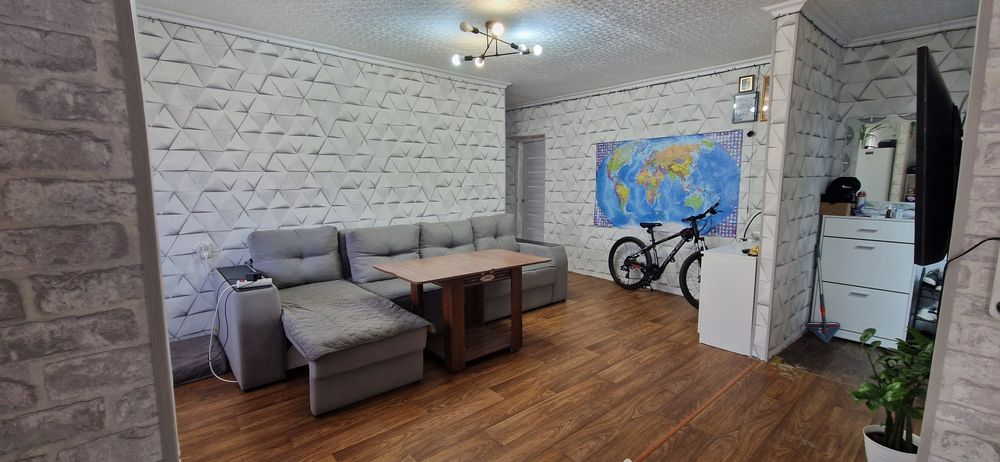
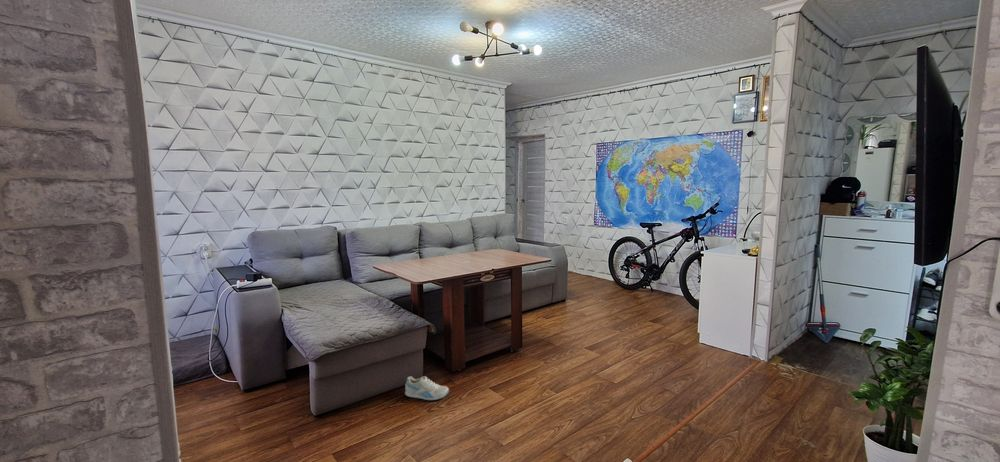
+ sneaker [404,375,450,401]
